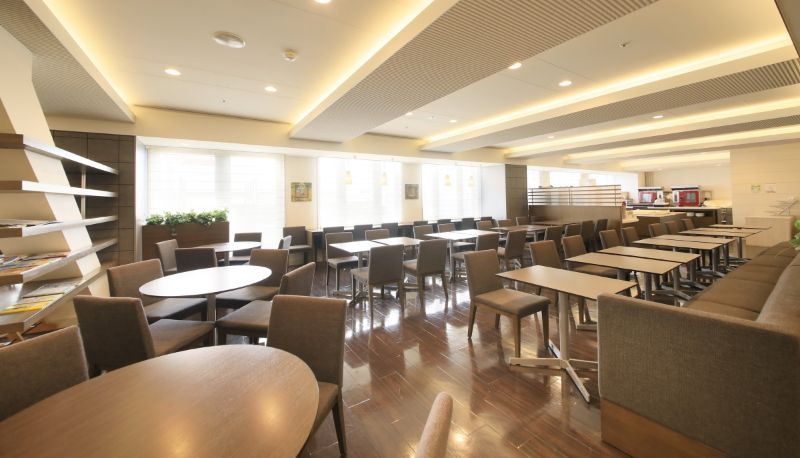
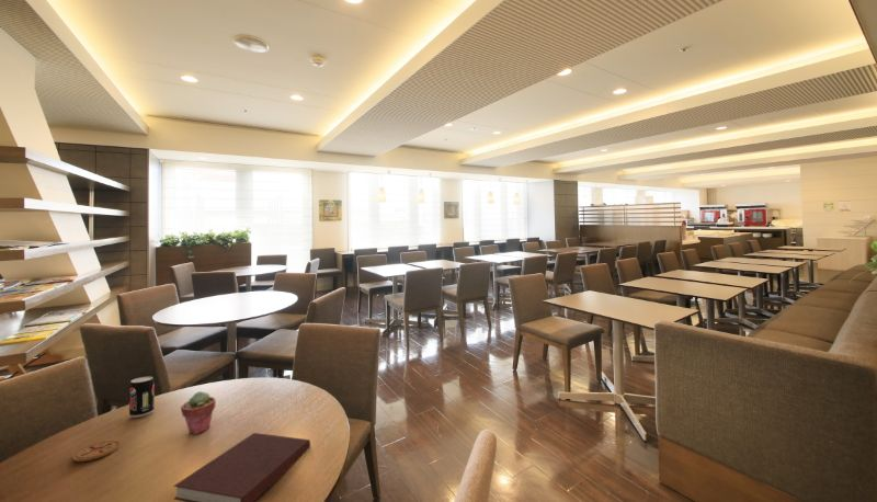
+ potted succulent [180,390,217,435]
+ coaster [71,440,122,463]
+ notebook [172,432,311,502]
+ beverage can [128,375,156,419]
